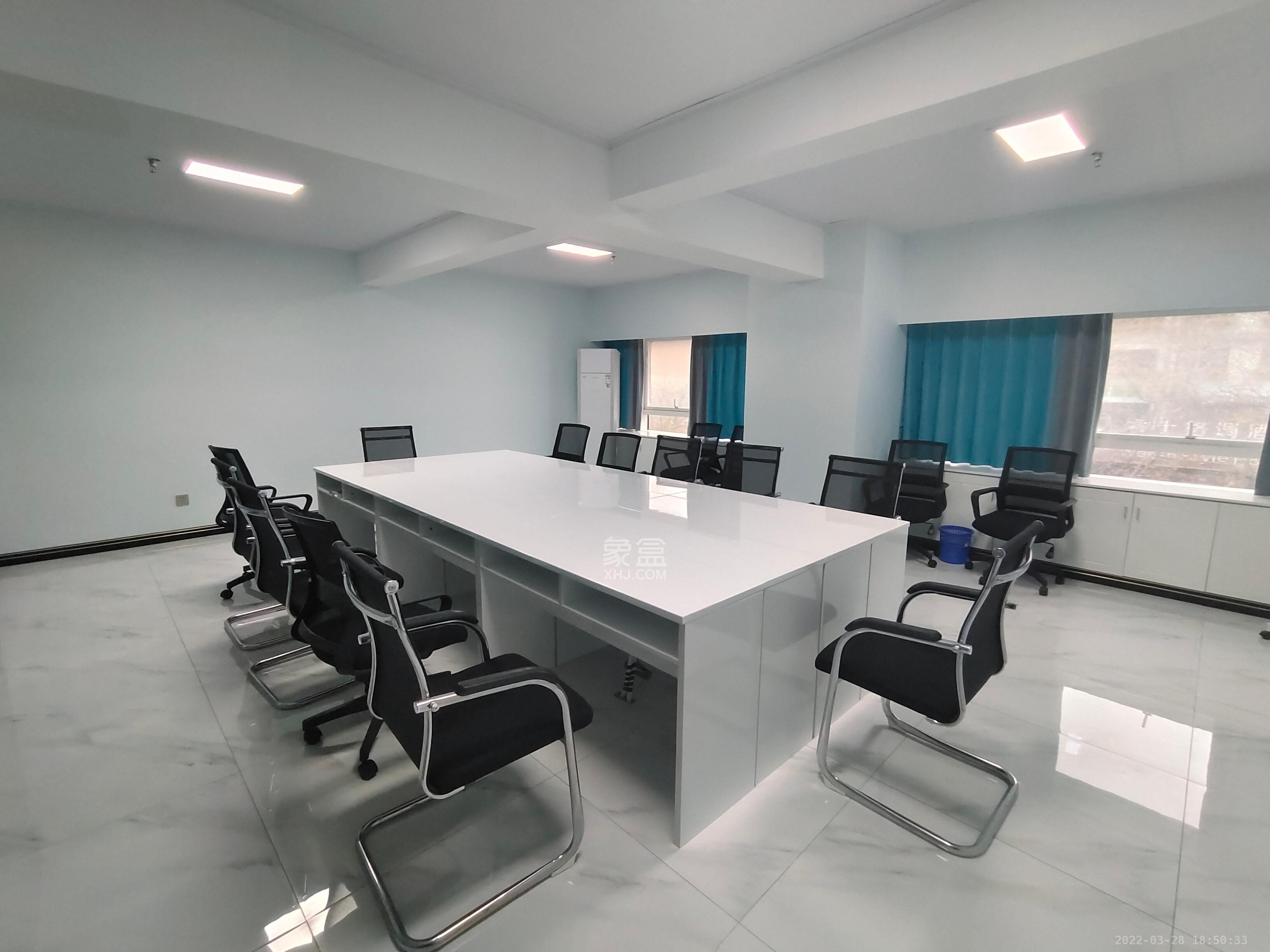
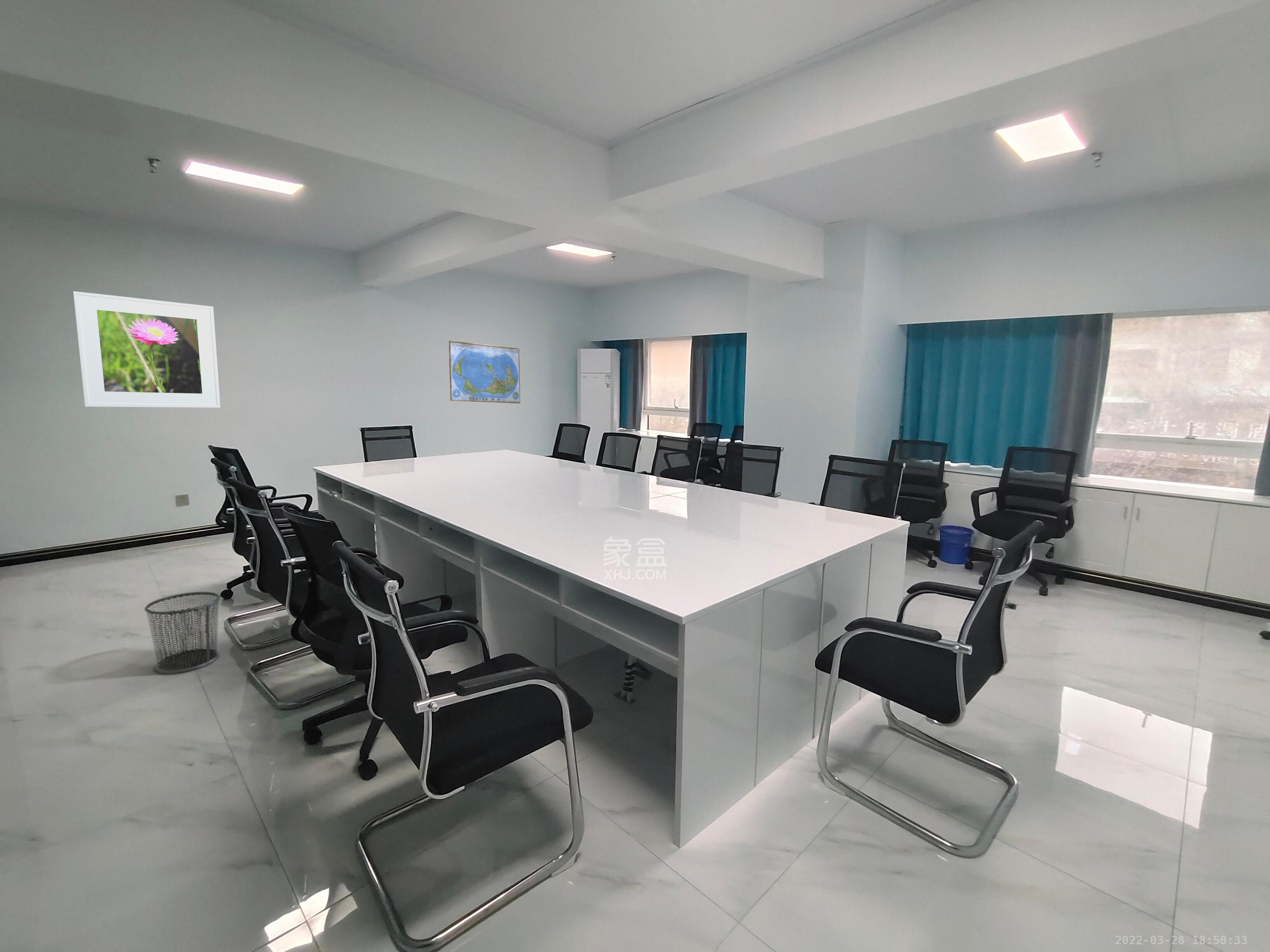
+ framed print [73,291,221,408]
+ world map [448,340,521,404]
+ waste bin [144,591,221,673]
